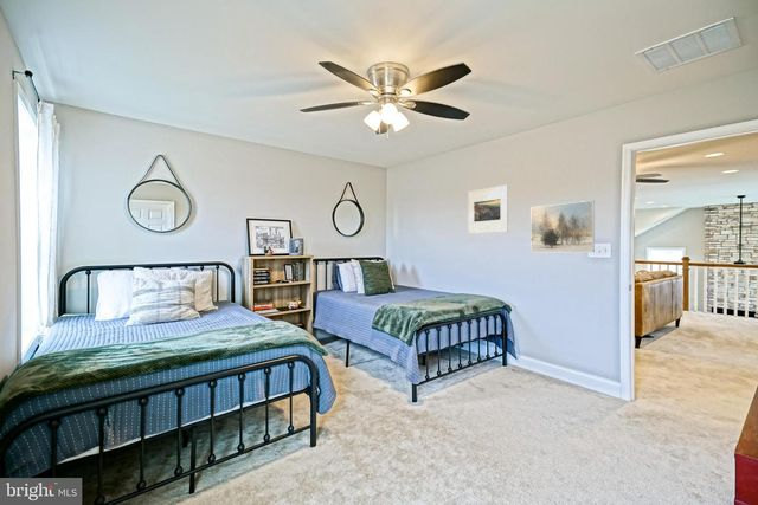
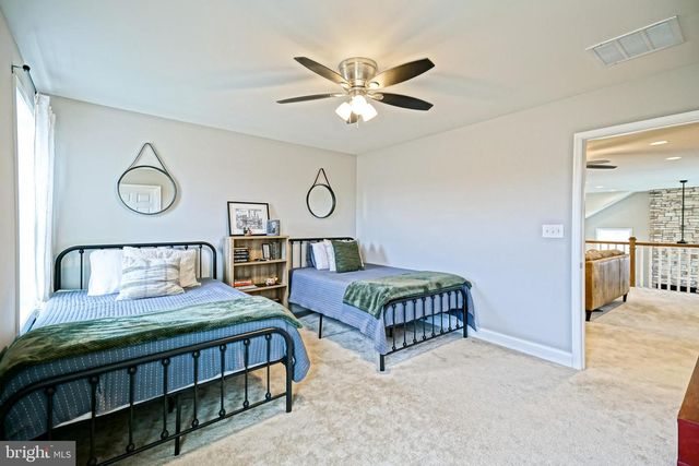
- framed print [529,200,596,253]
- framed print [467,184,509,235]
